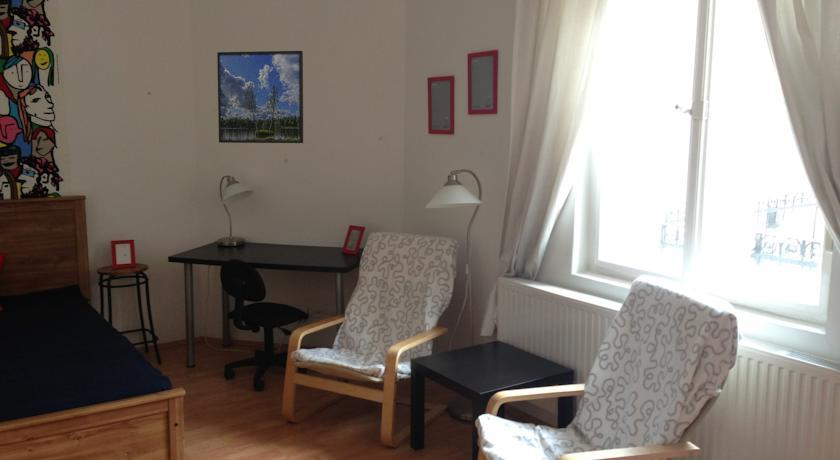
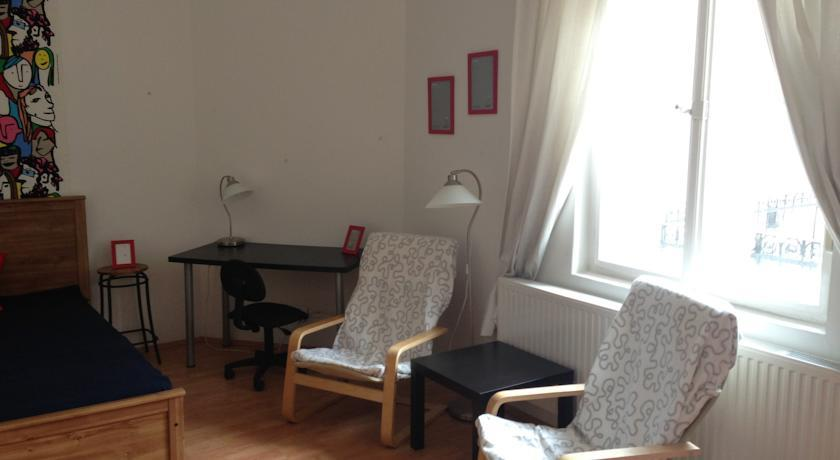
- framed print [216,50,304,144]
